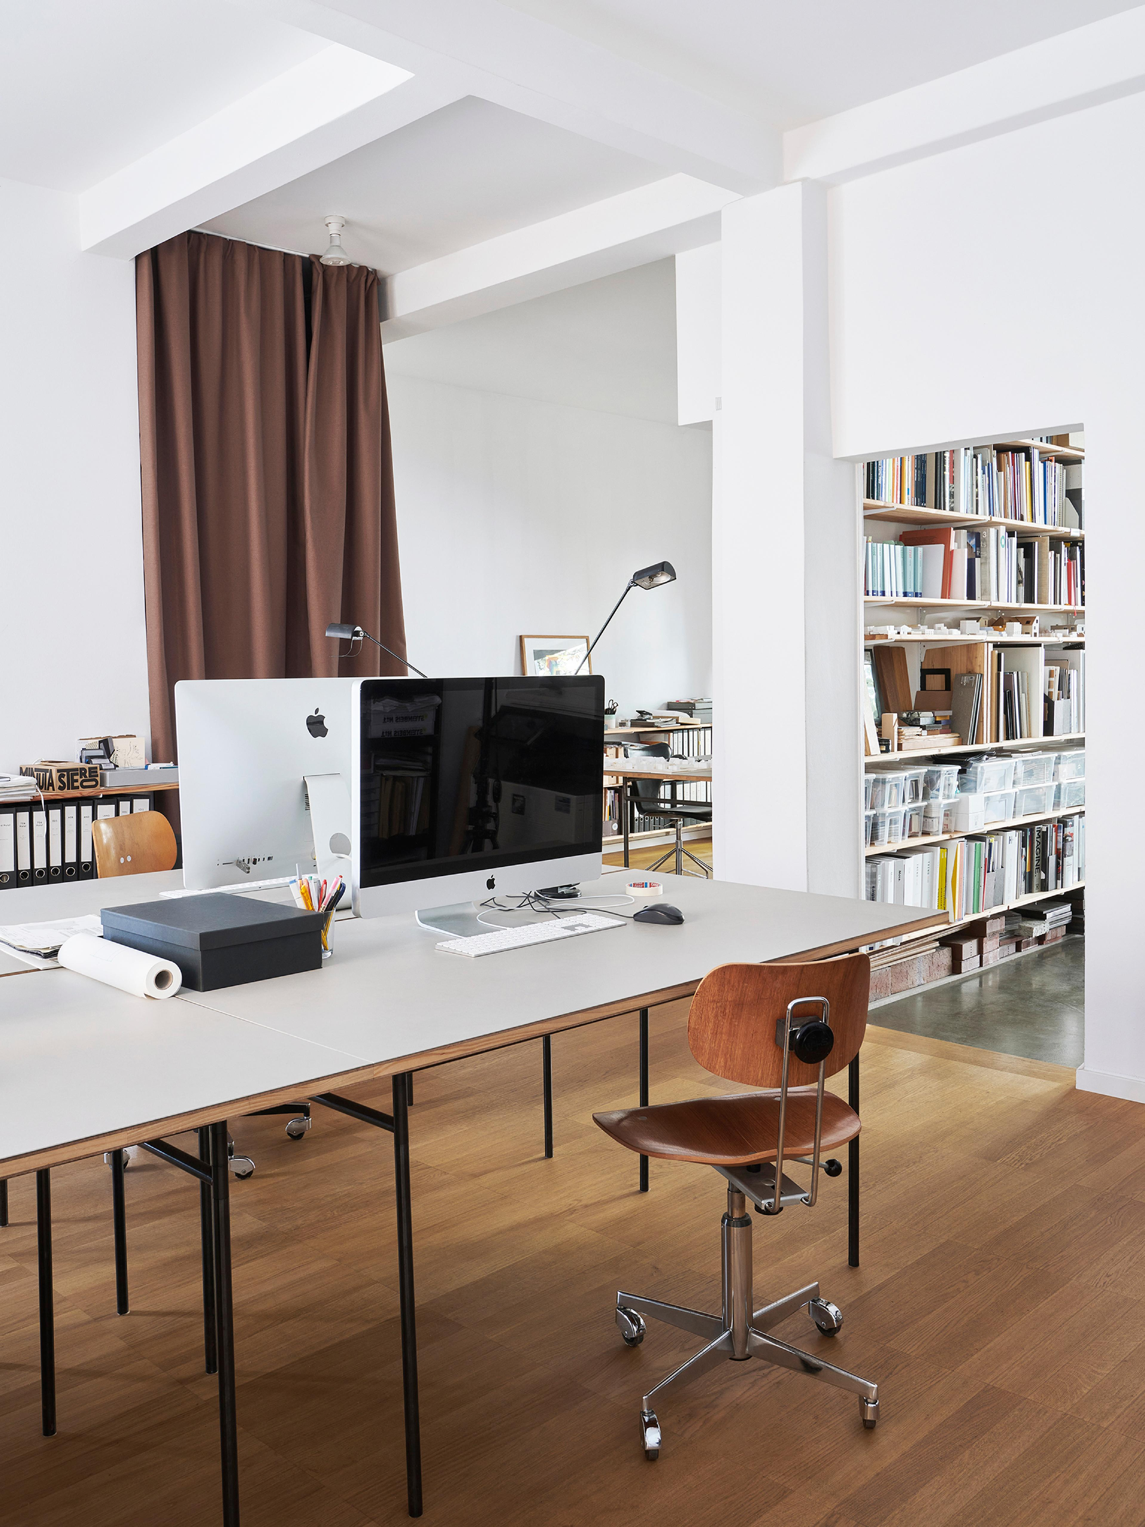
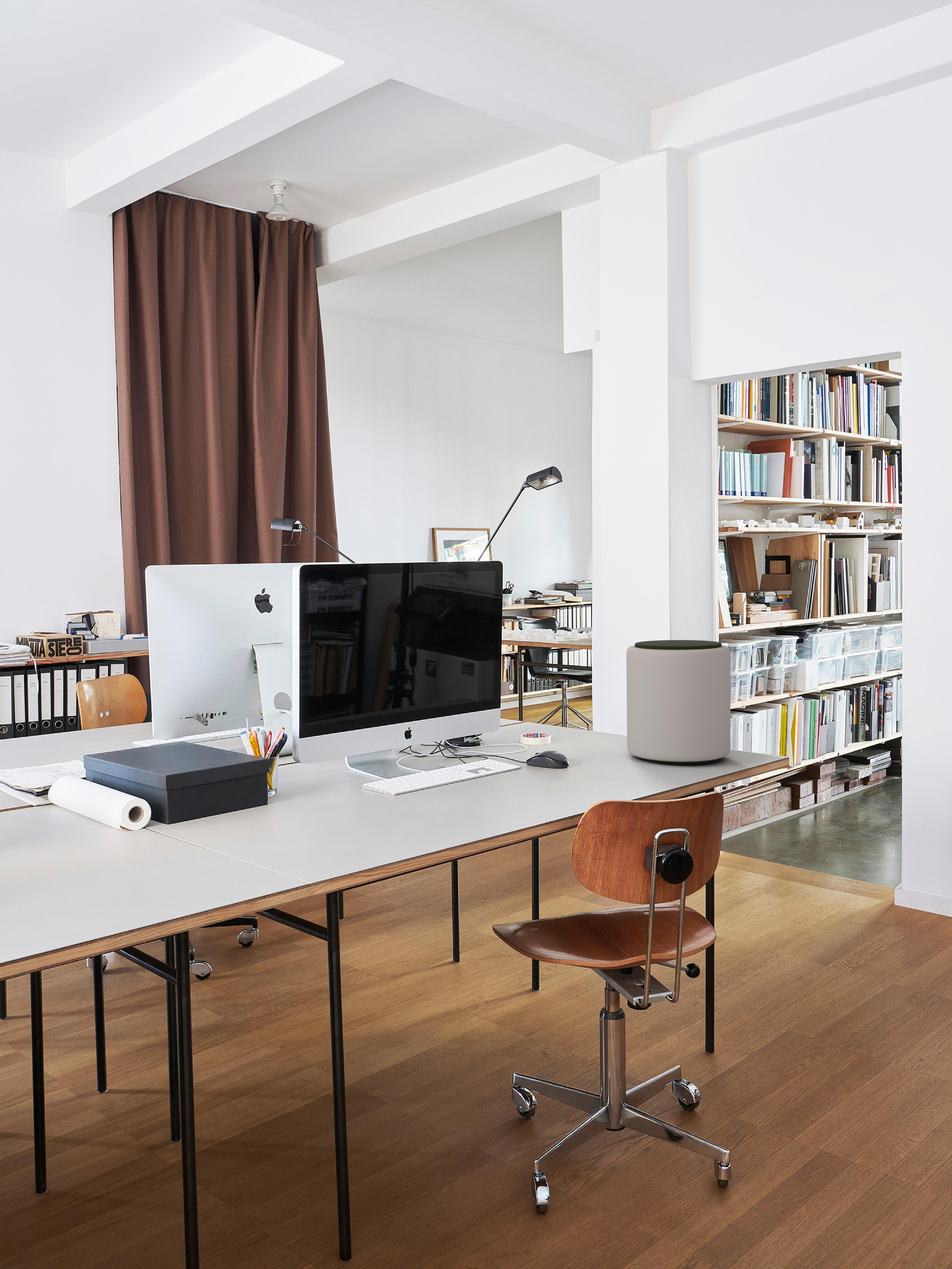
+ plant pot [626,640,731,765]
